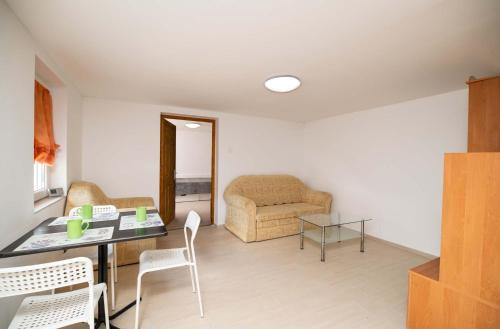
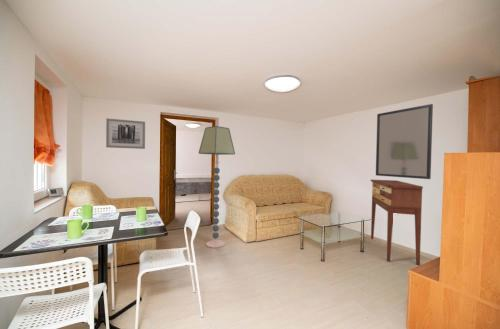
+ floor lamp [198,125,236,249]
+ home mirror [375,103,434,180]
+ wall art [105,117,146,150]
+ console table [370,179,424,266]
